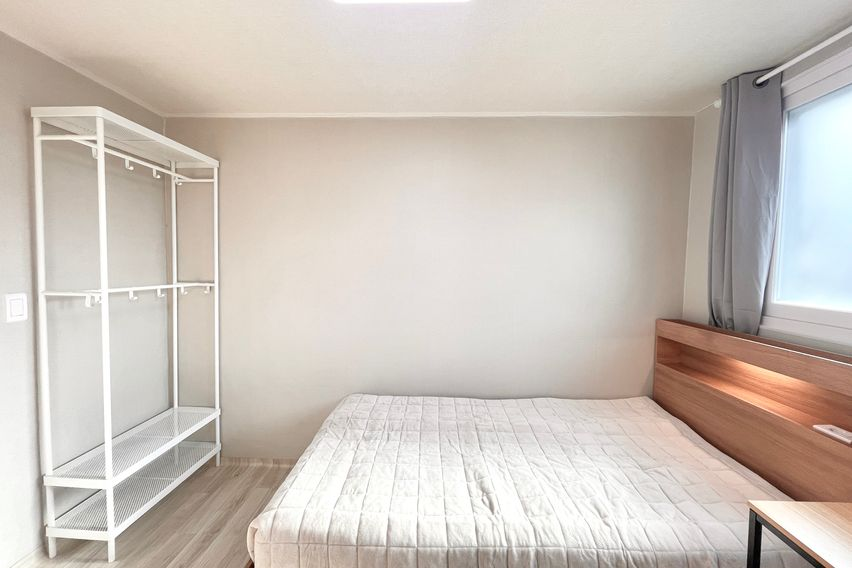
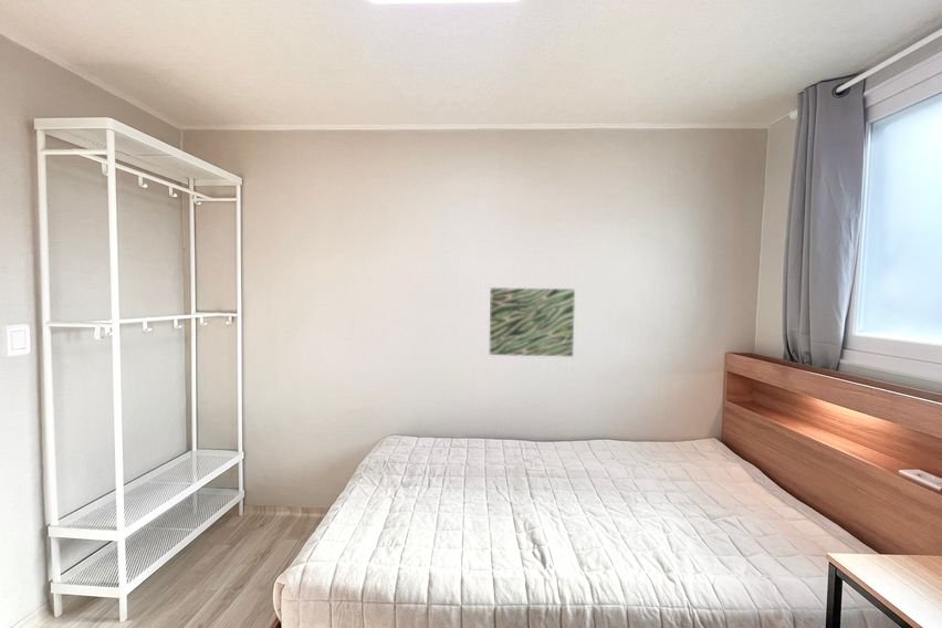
+ wall art [489,286,576,357]
